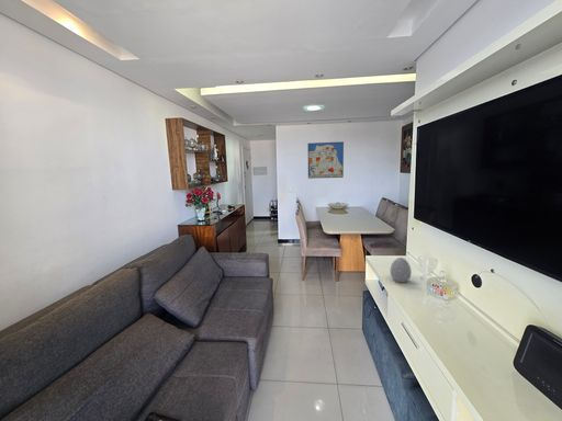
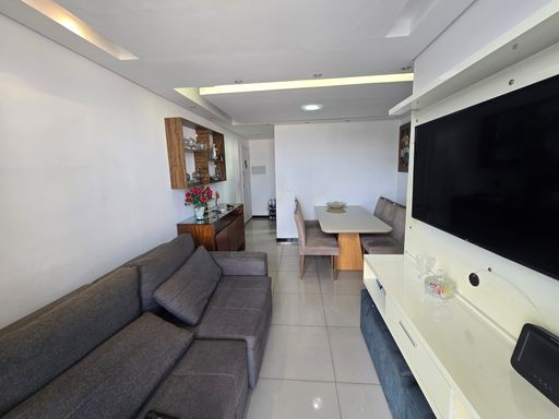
- wall art [307,140,345,180]
- decorative egg [390,257,413,284]
